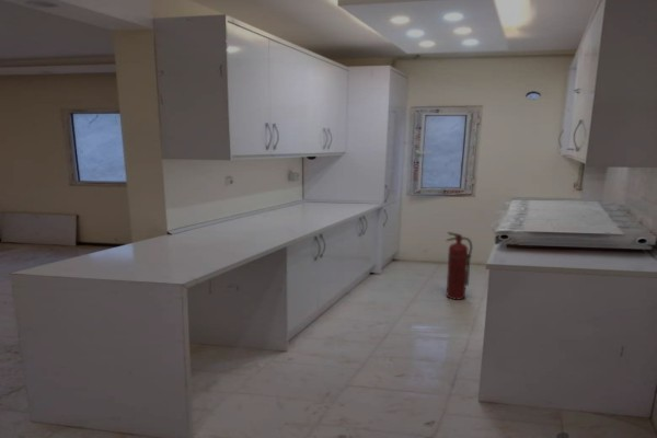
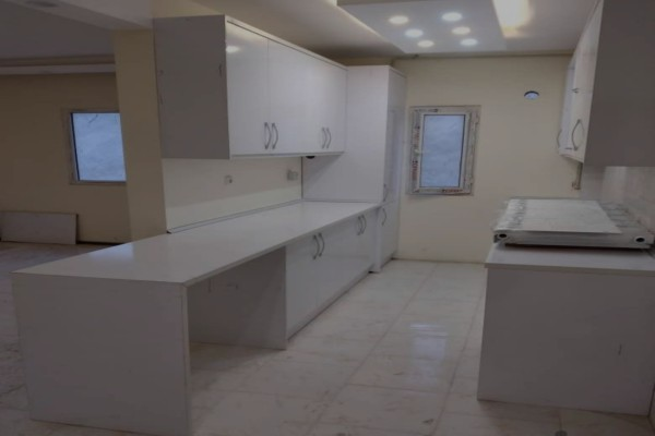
- fire extinguisher [445,231,473,301]
